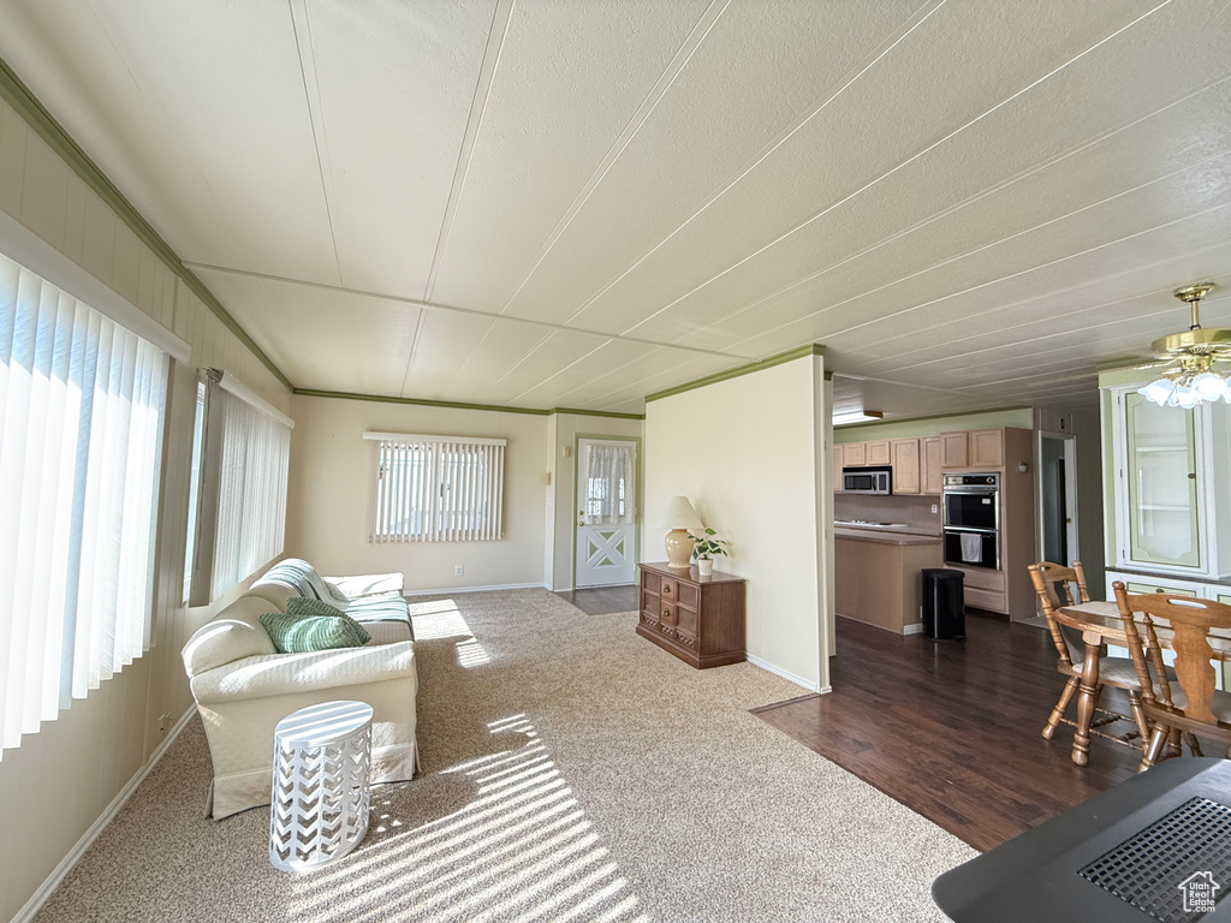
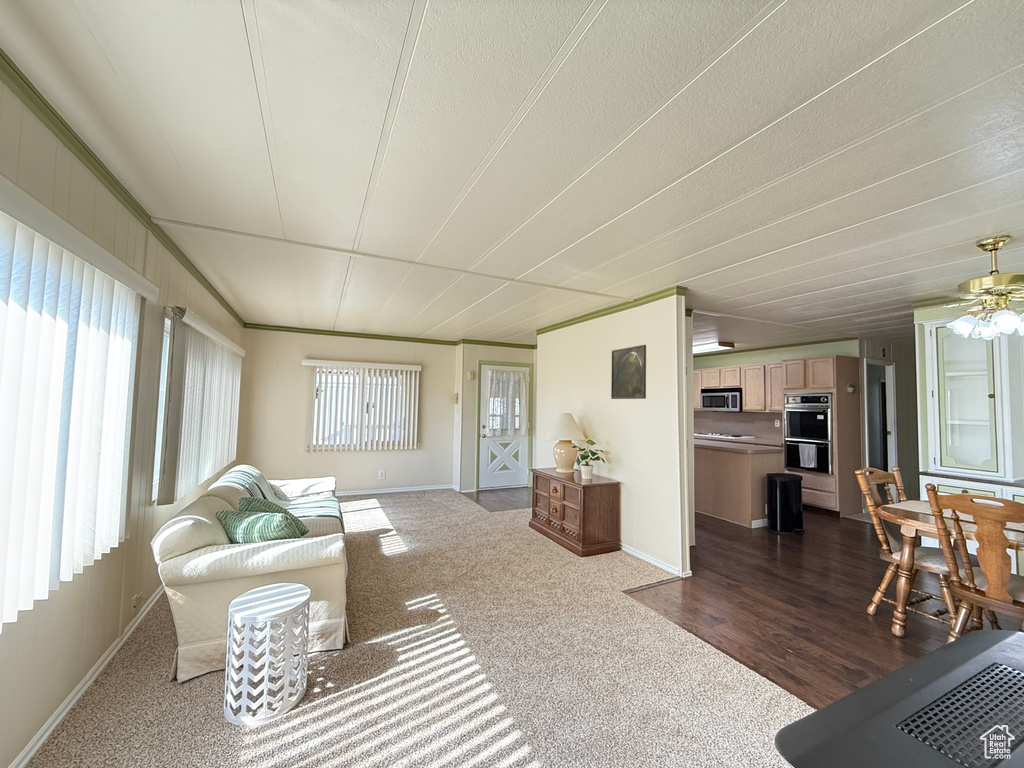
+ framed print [610,344,647,400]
